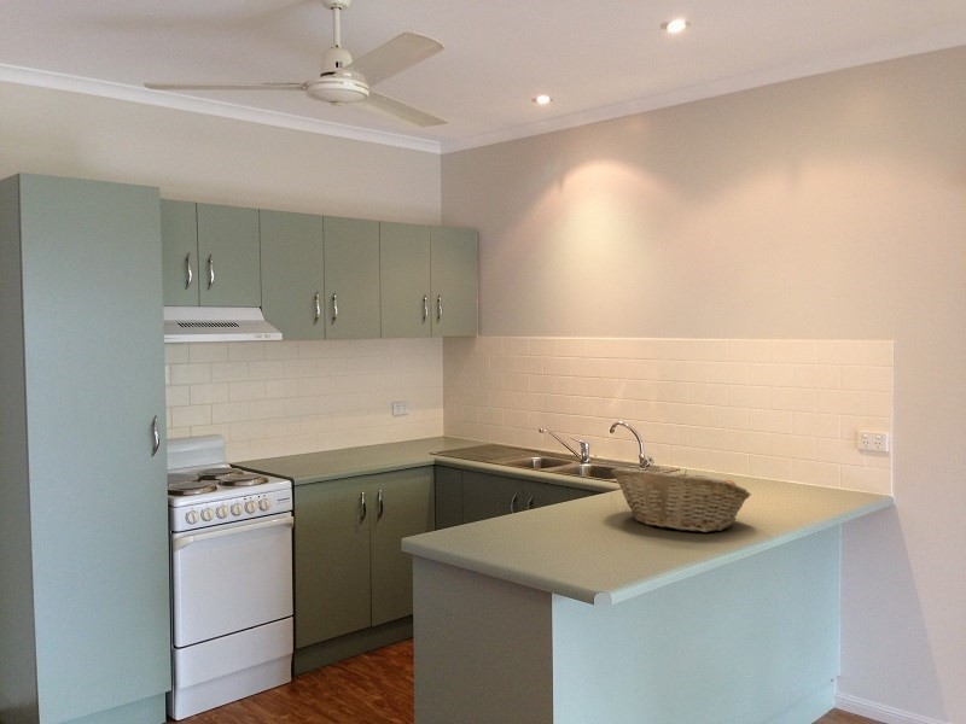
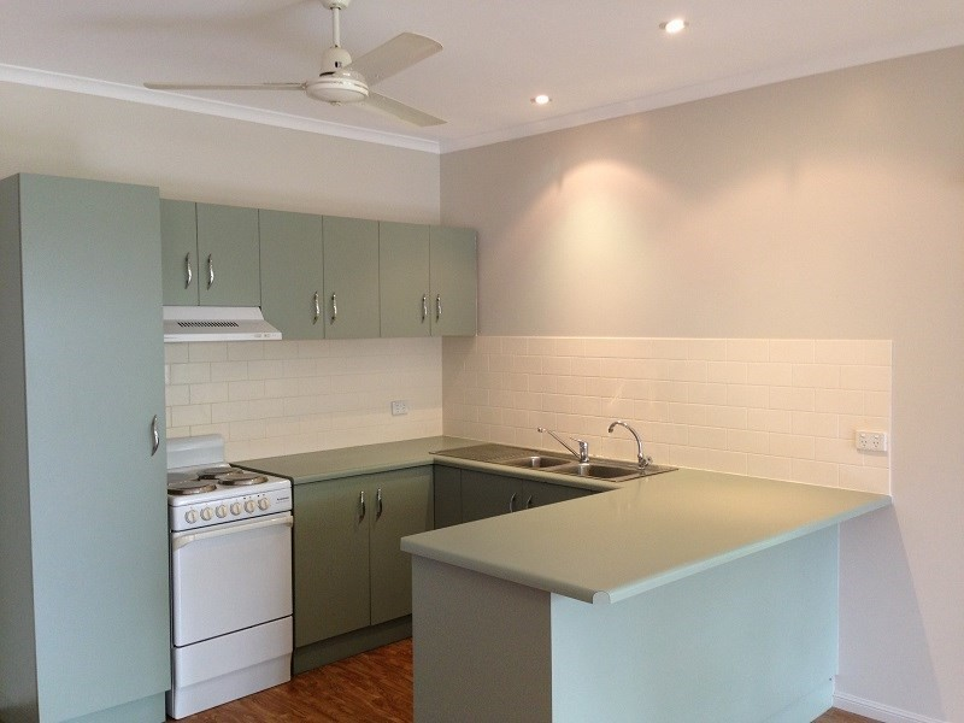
- fruit basket [610,467,752,533]
